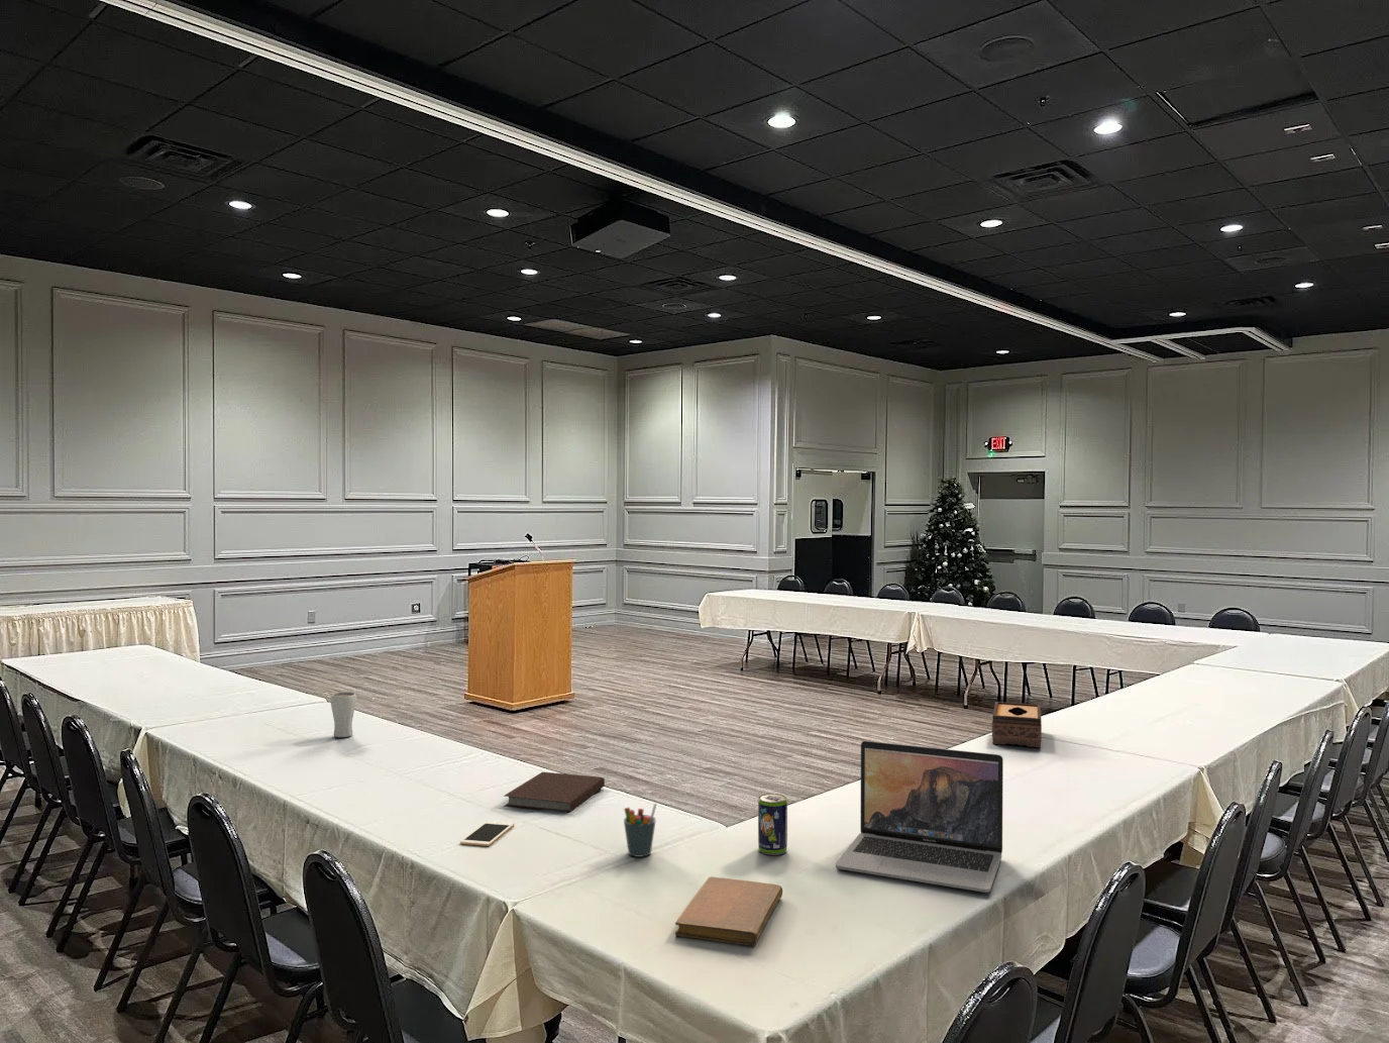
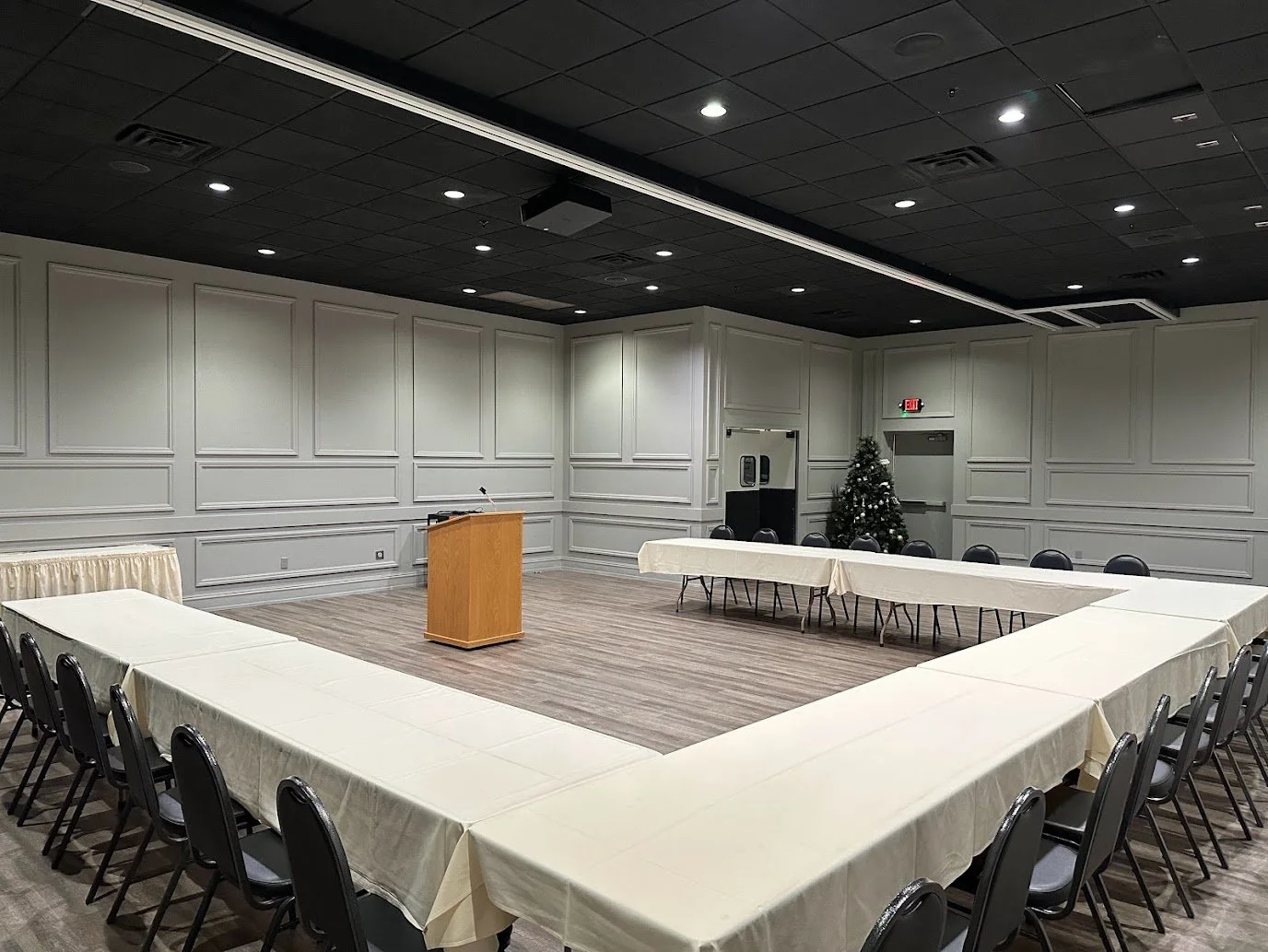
- cell phone [459,820,515,847]
- notebook [675,875,783,947]
- drinking glass [330,690,357,738]
- notebook [503,771,606,814]
- beverage can [757,792,789,857]
- laptop [835,741,1005,894]
- tissue box [991,701,1043,748]
- pen holder [623,802,658,858]
